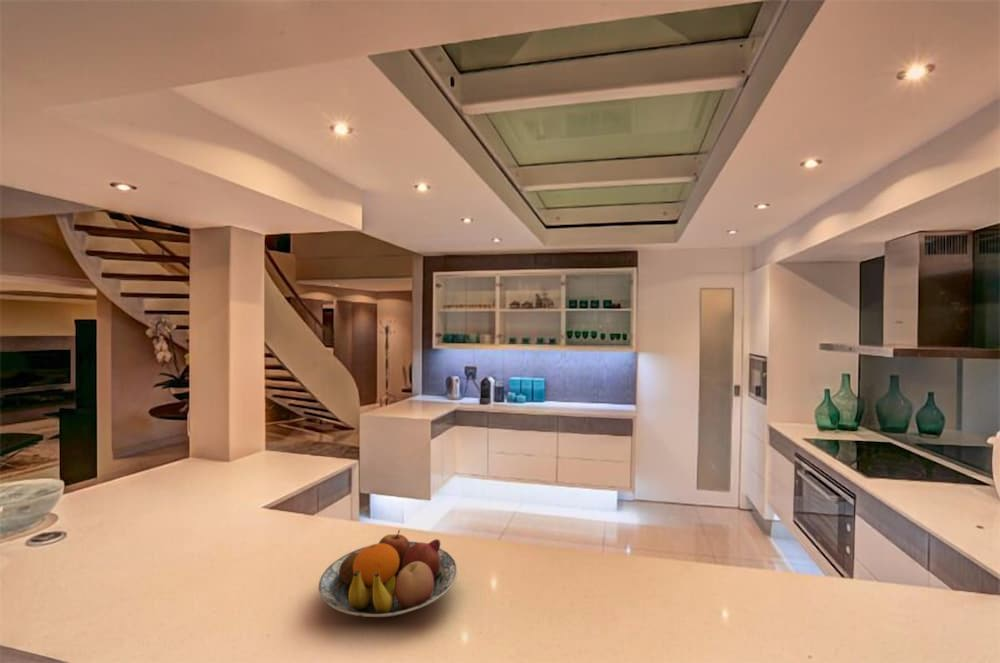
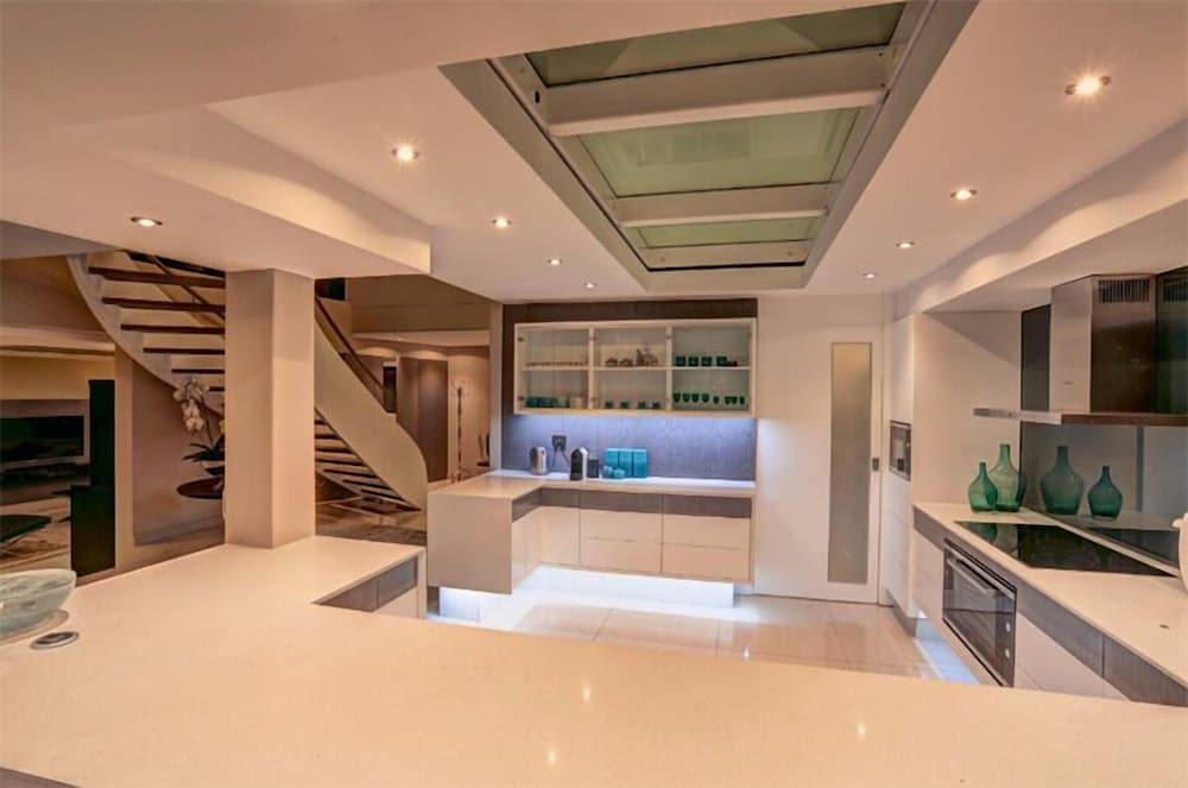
- fruit bowl [318,529,459,618]
